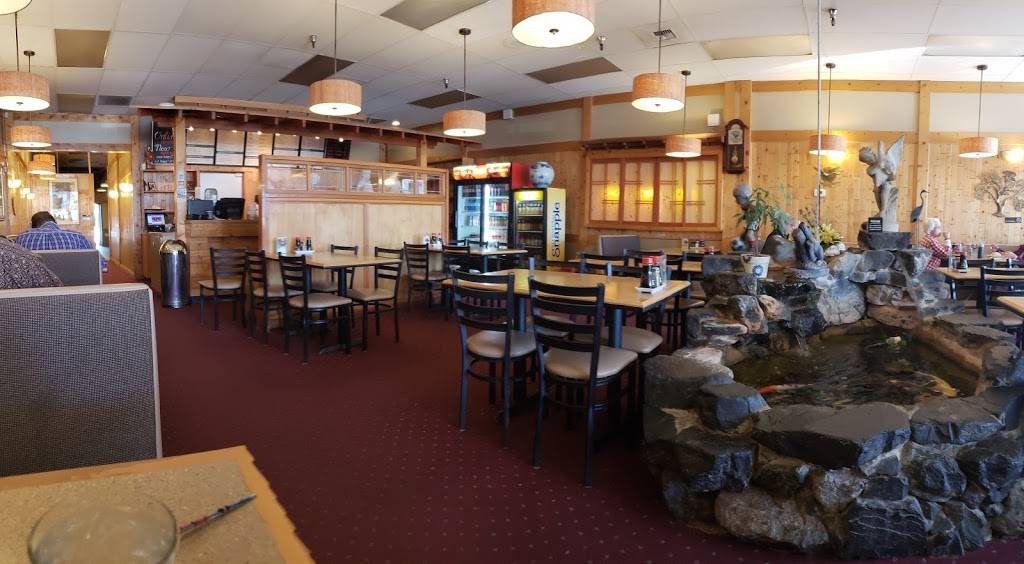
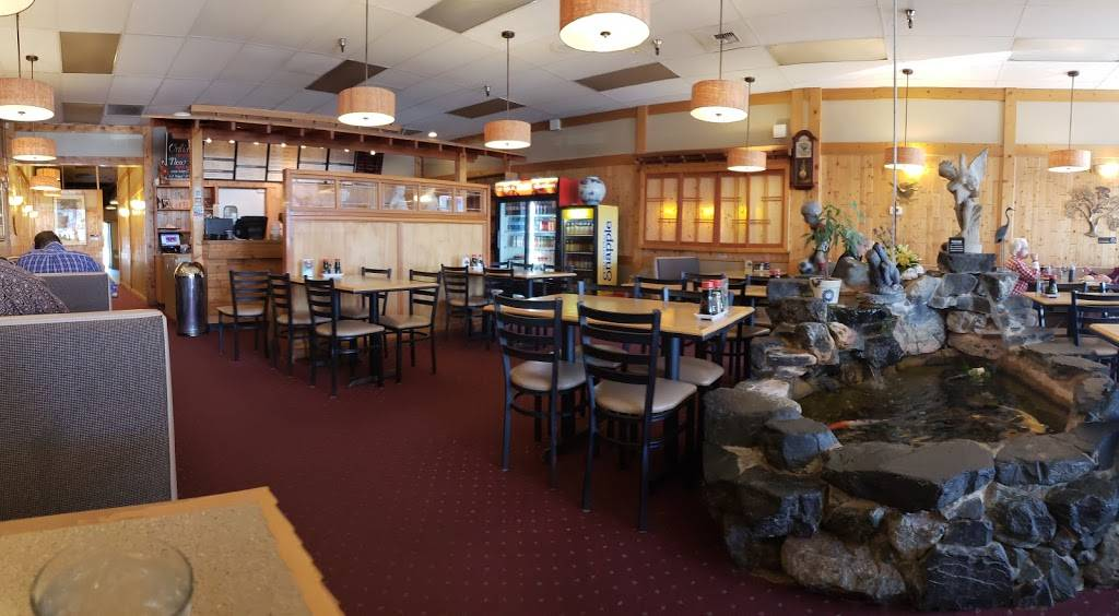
- pen [178,493,259,535]
